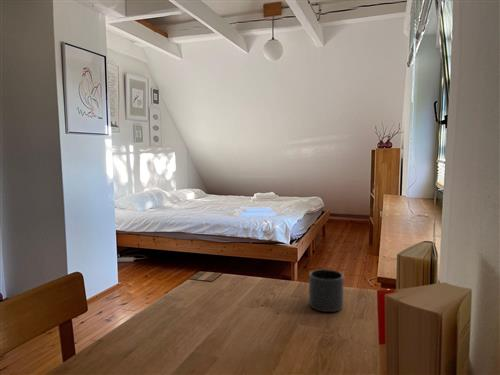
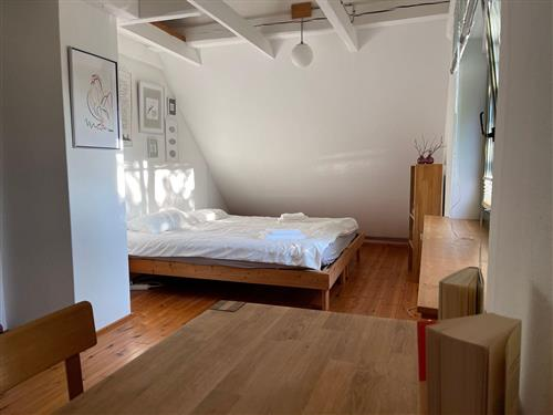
- mug [308,268,345,313]
